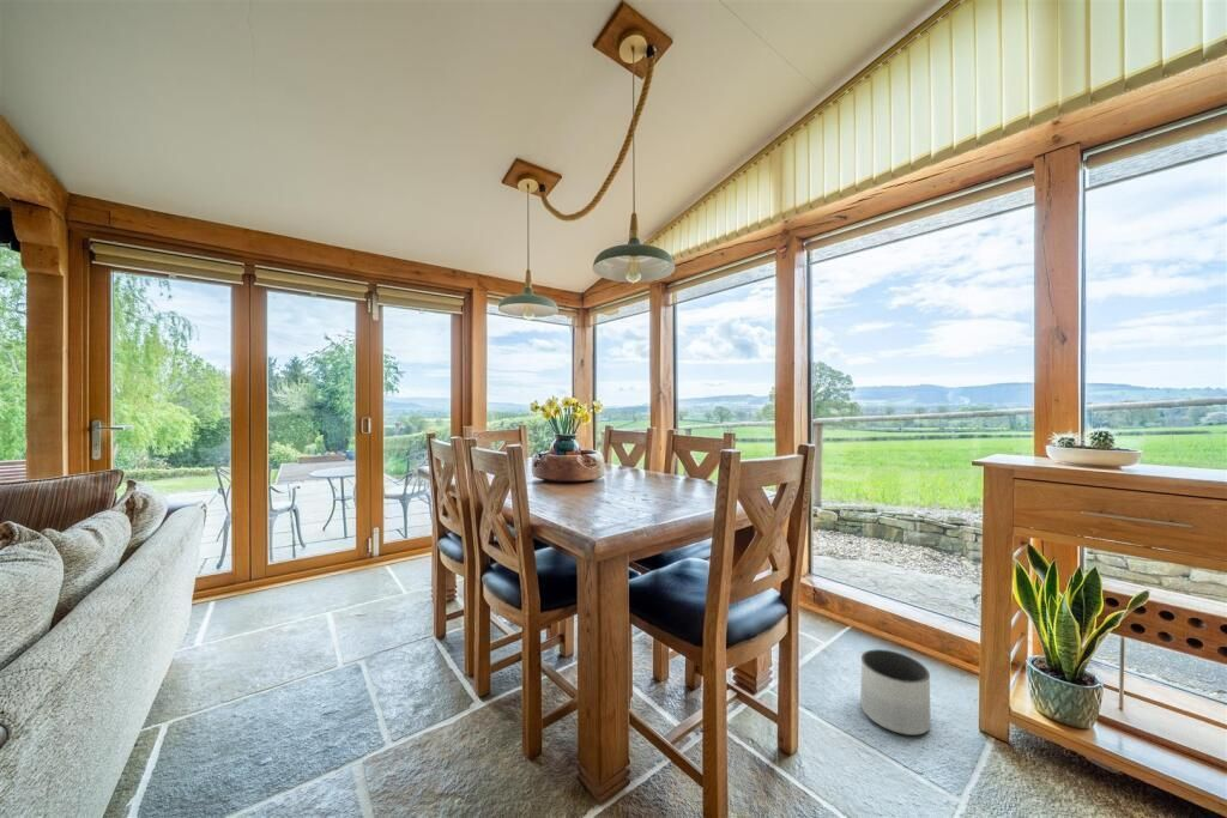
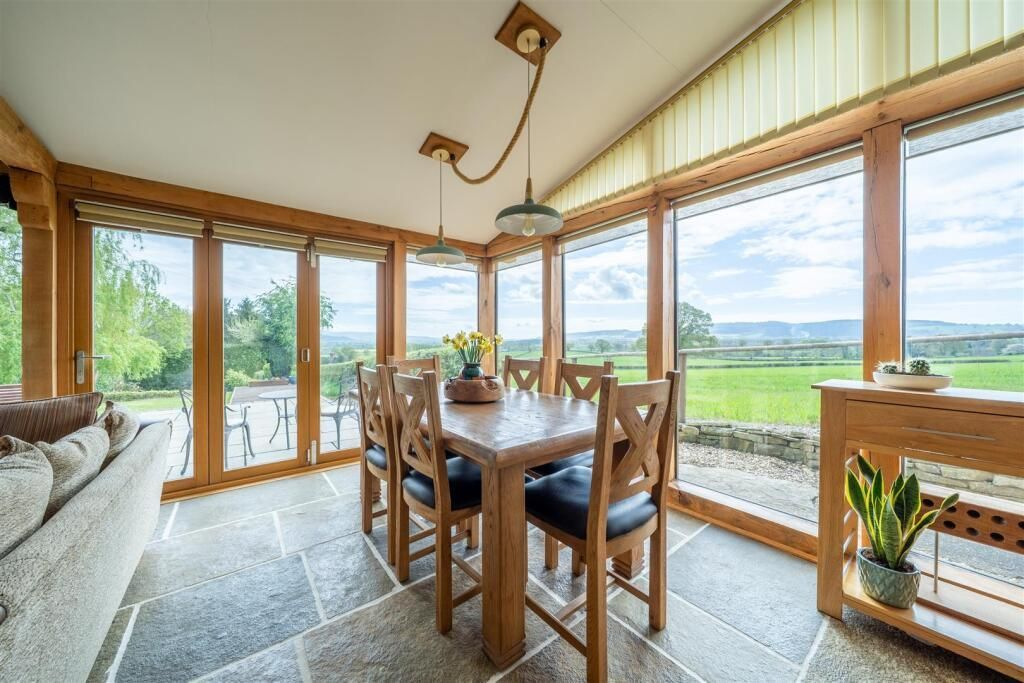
- planter [859,648,932,737]
